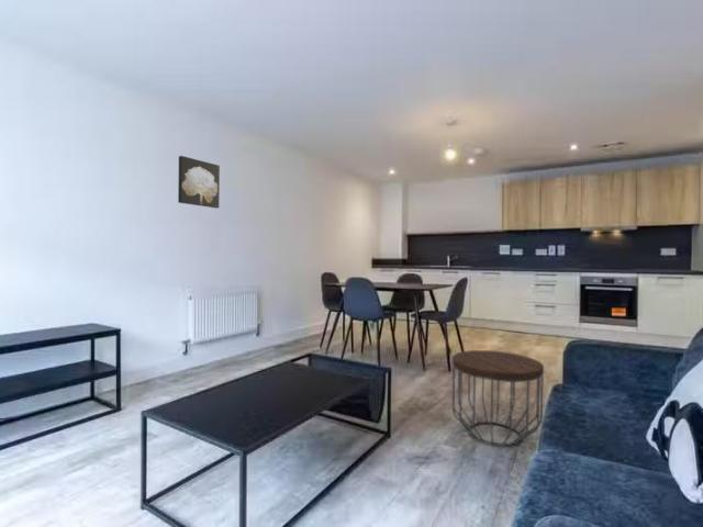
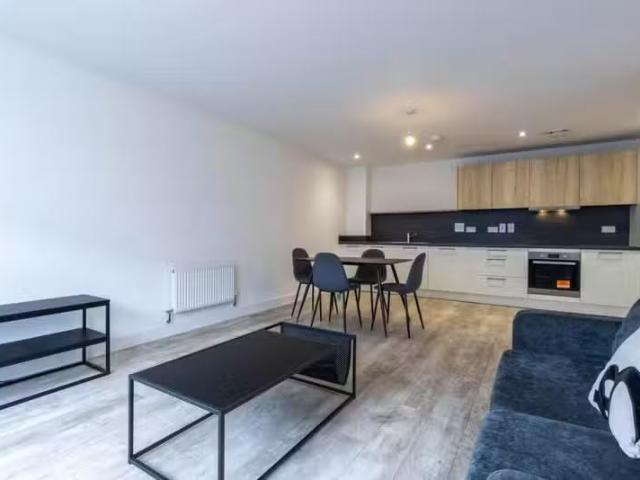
- side table [451,349,545,447]
- wall art [177,155,221,209]
